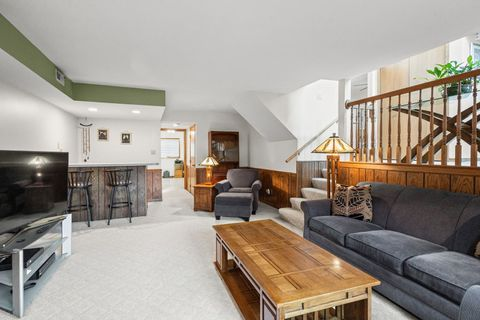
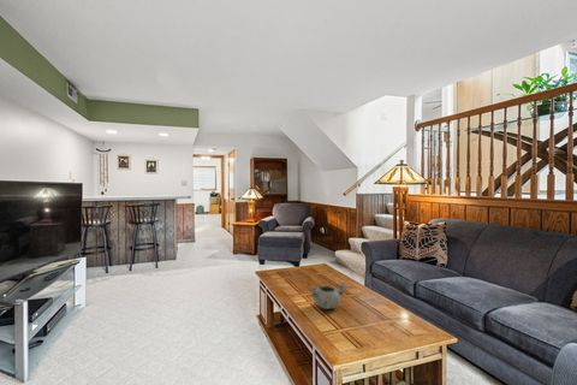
+ decorative bowl [308,283,347,310]
